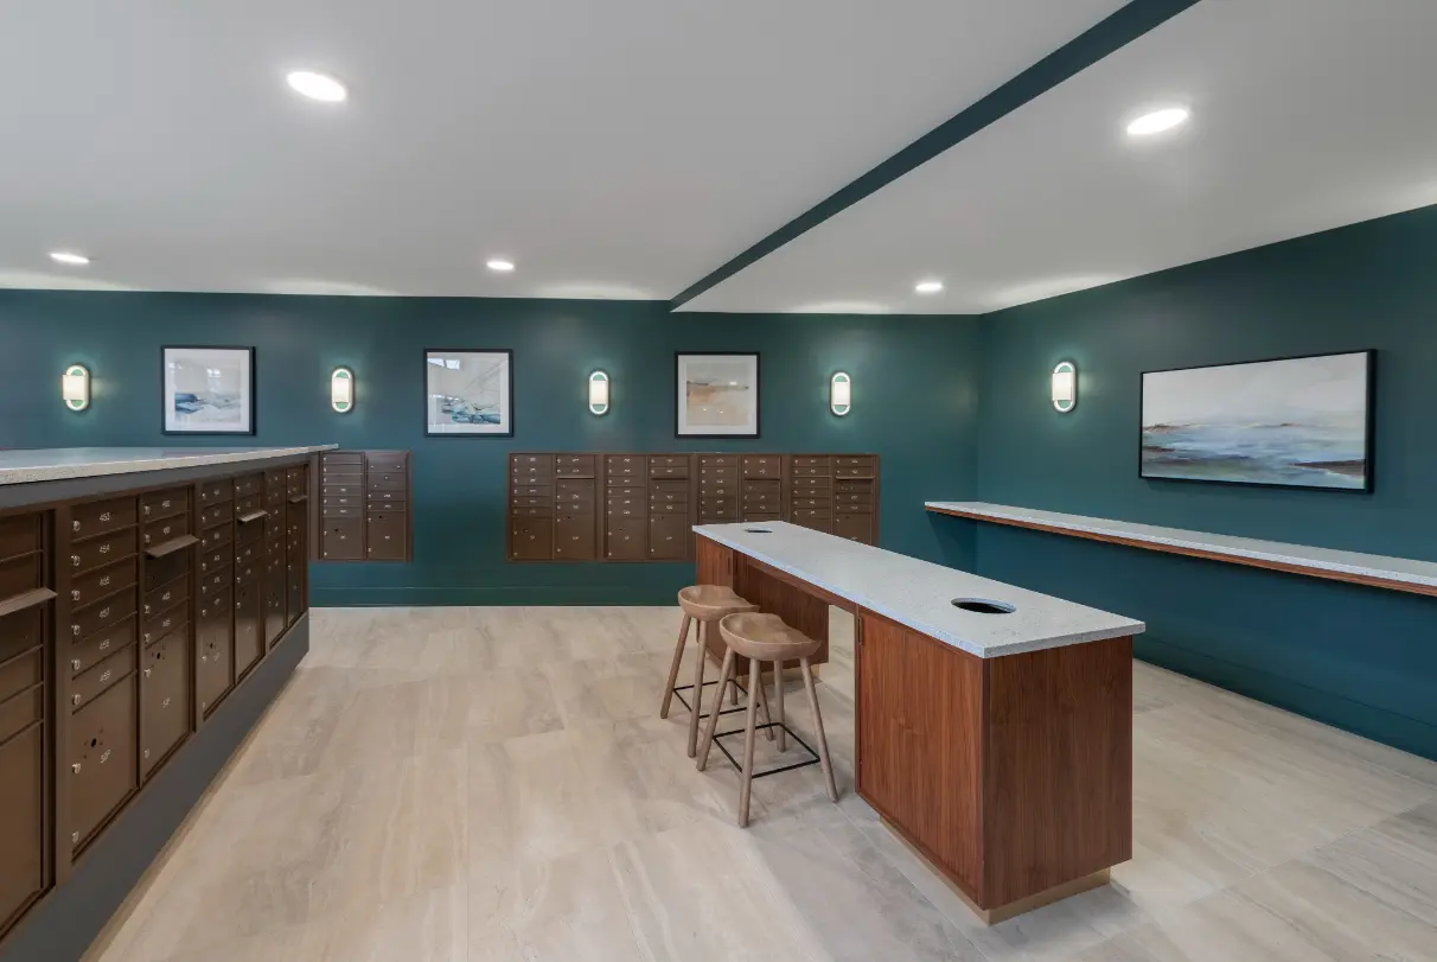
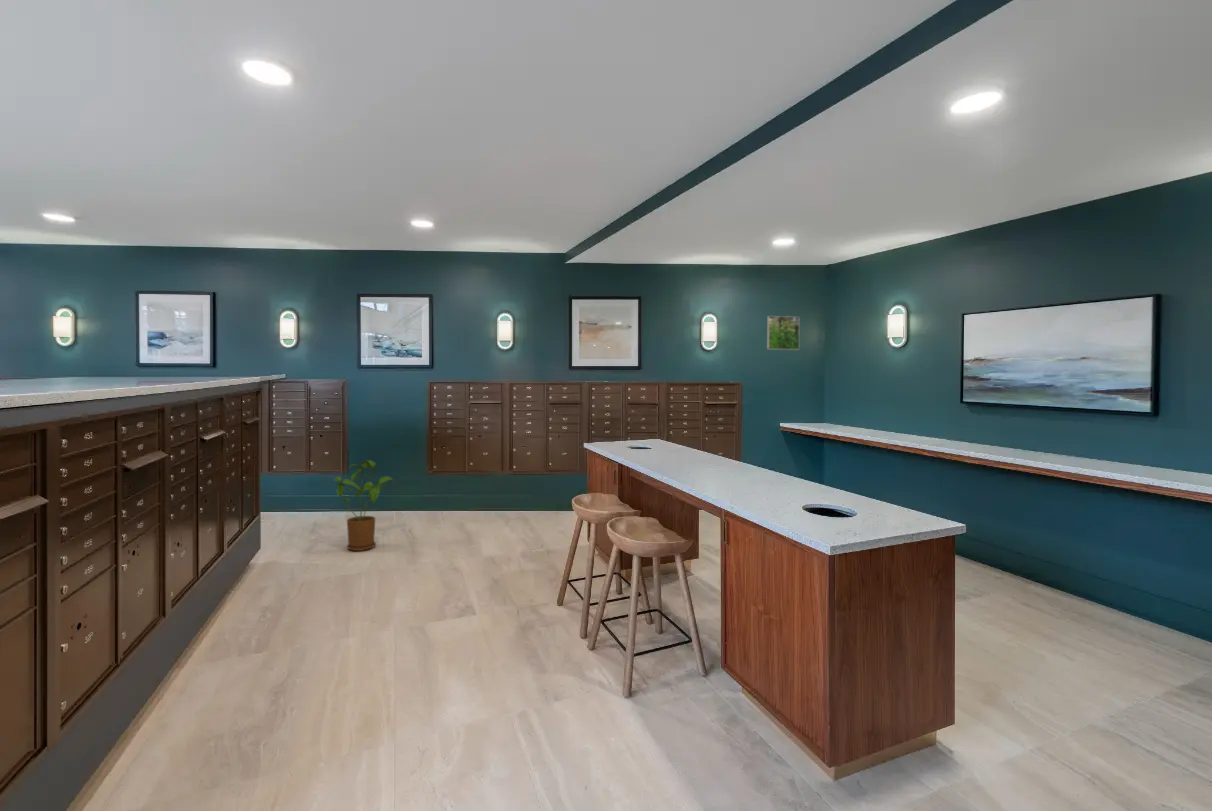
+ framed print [766,315,801,351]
+ house plant [333,459,396,552]
